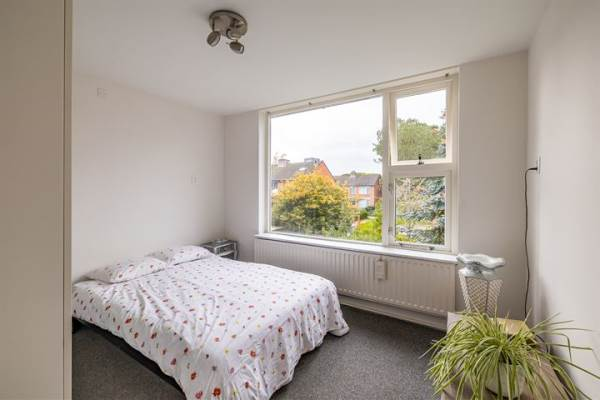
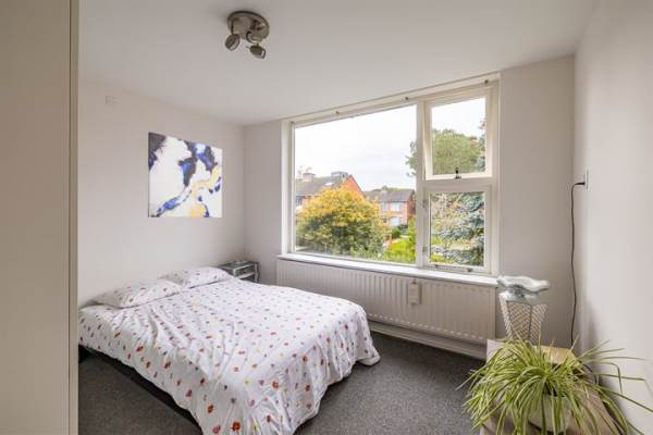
+ wall art [147,132,223,219]
